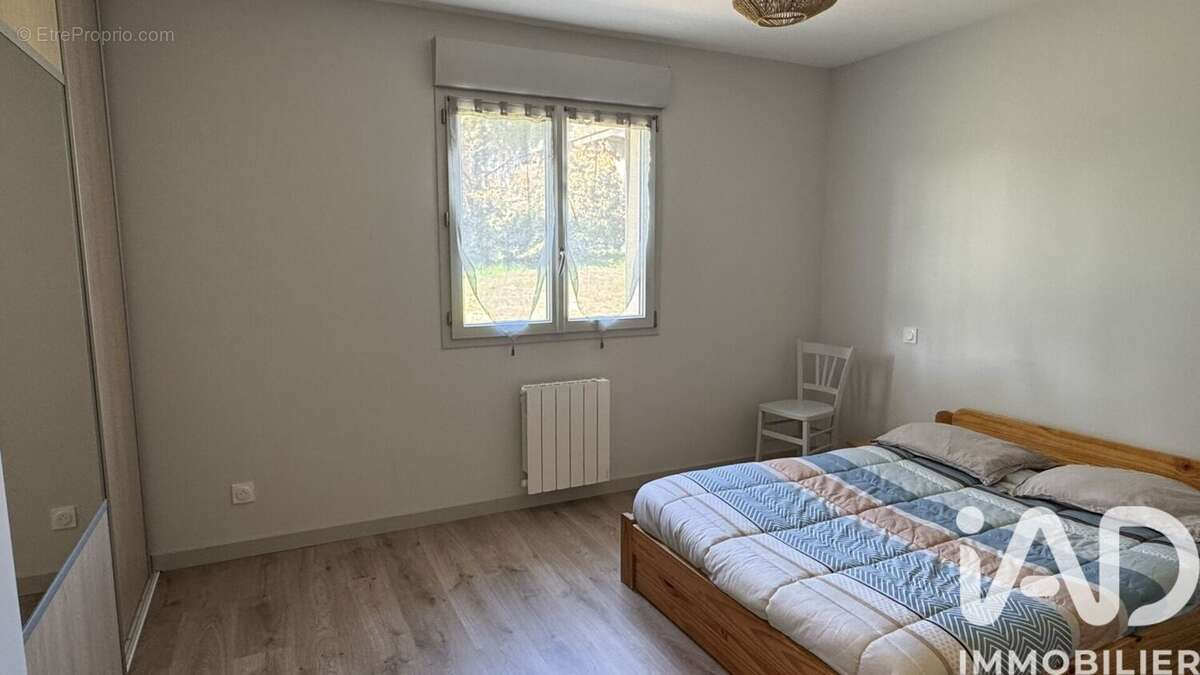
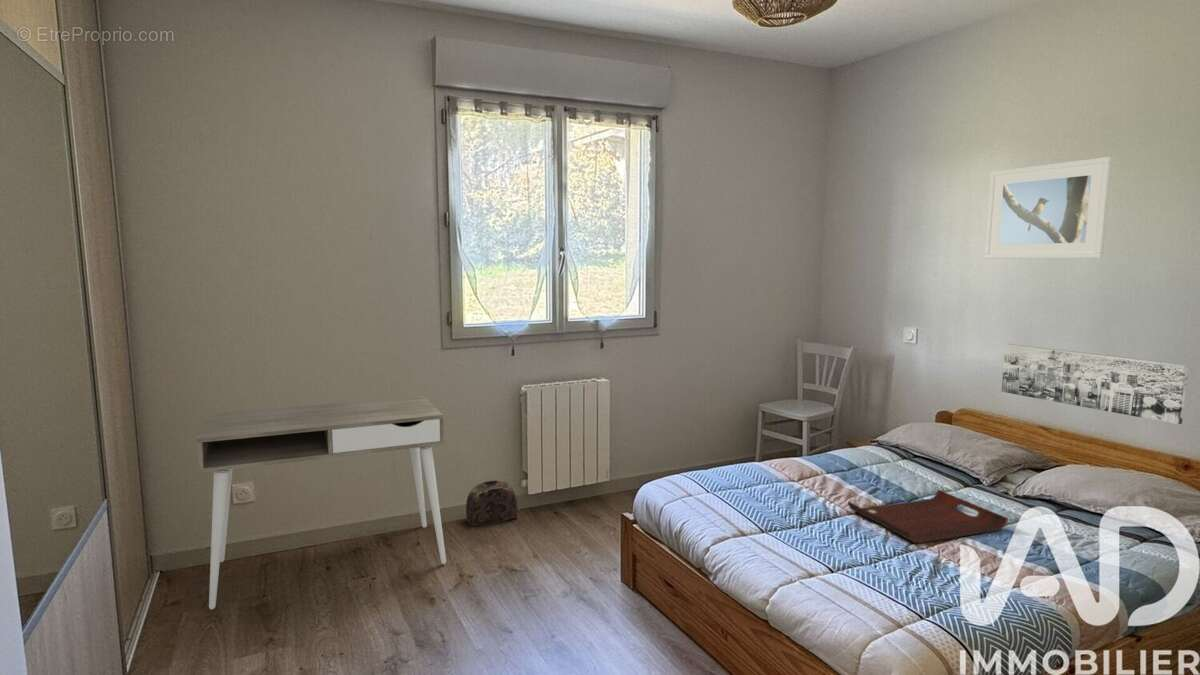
+ serving tray [847,489,1009,544]
+ wall art [1000,343,1190,425]
+ desk [196,395,447,610]
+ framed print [983,156,1113,259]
+ bag [465,479,518,526]
